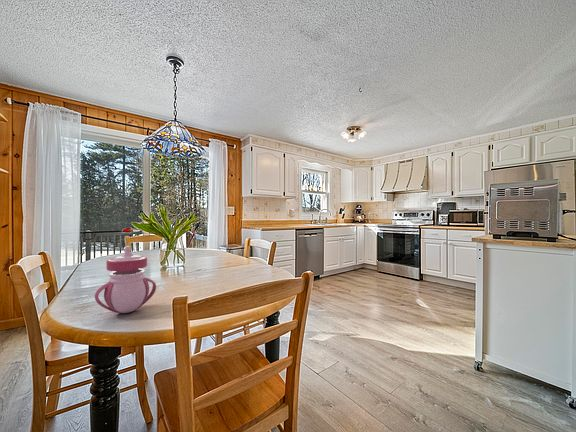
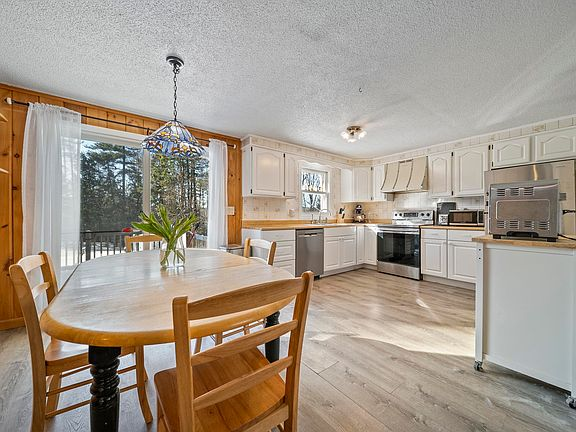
- sippy cup [94,245,157,314]
